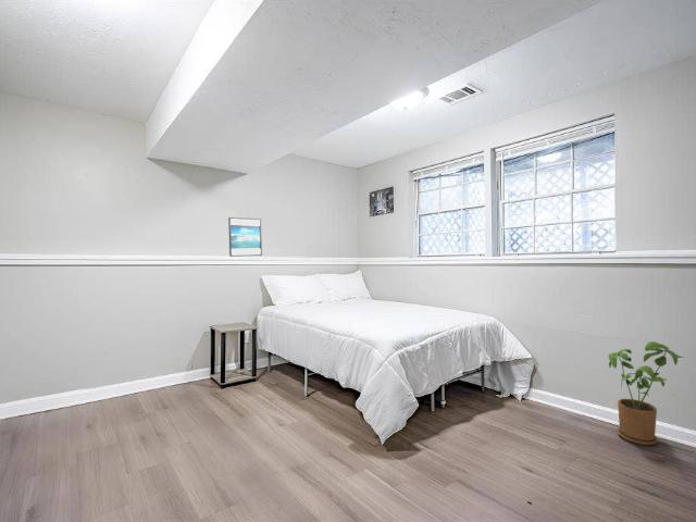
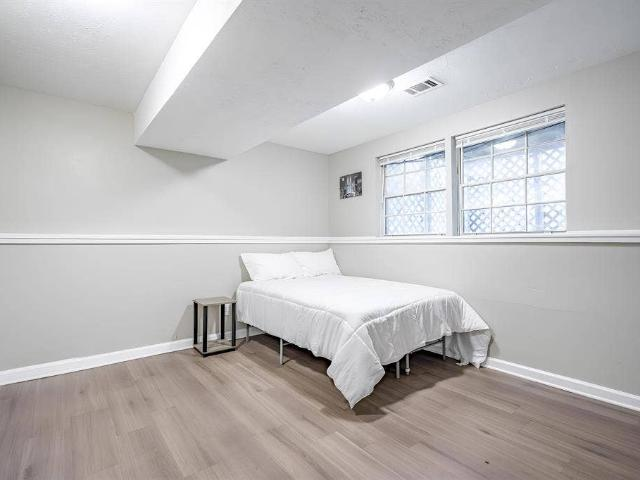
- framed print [227,216,263,258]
- house plant [607,340,685,447]
